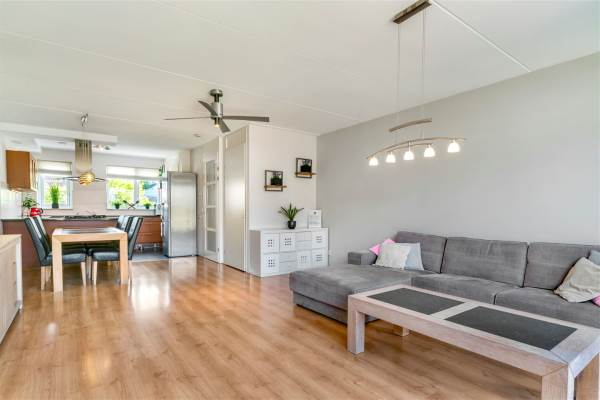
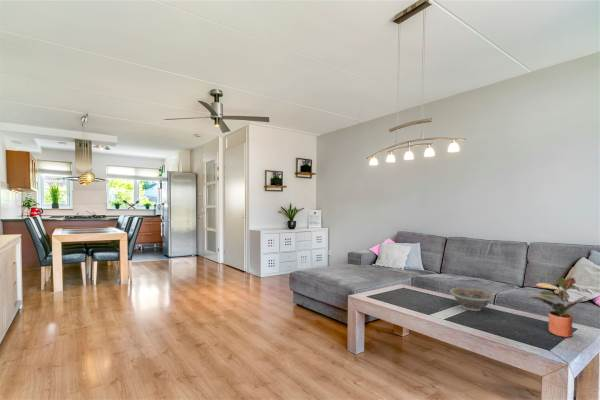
+ decorative bowl [449,287,495,312]
+ potted plant [528,275,590,339]
